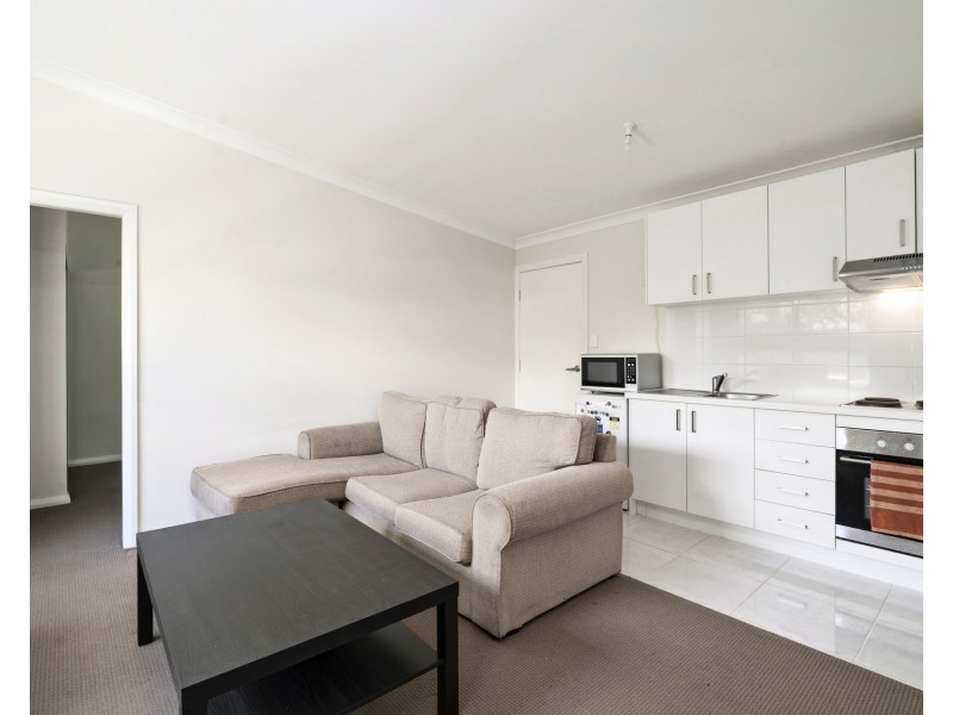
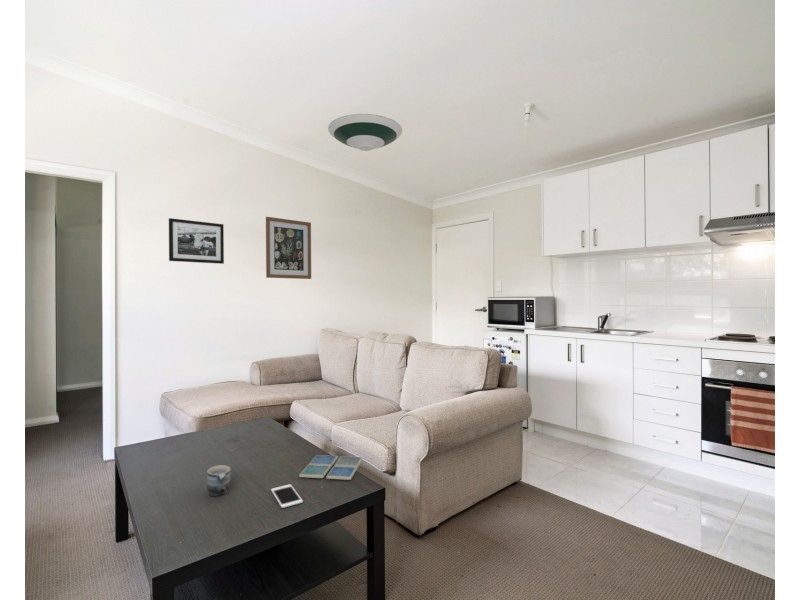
+ mug [206,464,232,498]
+ picture frame [168,217,225,265]
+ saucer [327,113,403,152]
+ drink coaster [298,454,364,481]
+ wall art [265,216,312,280]
+ cell phone [270,483,304,509]
